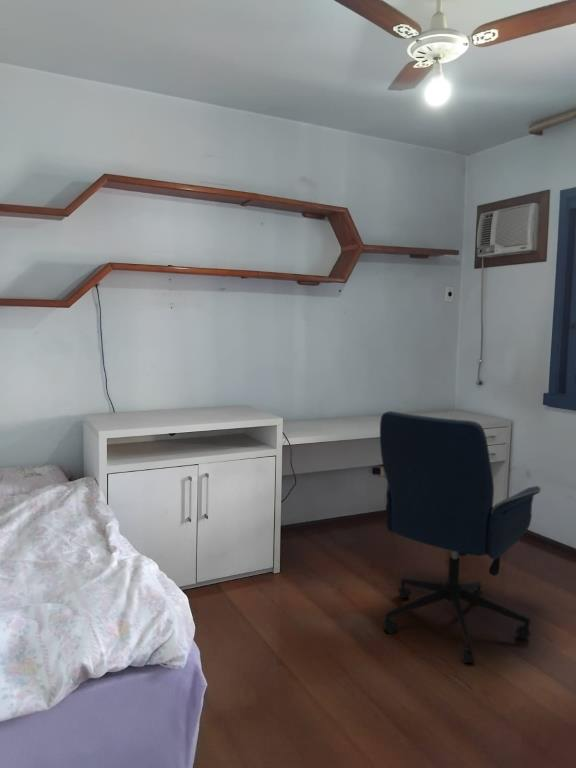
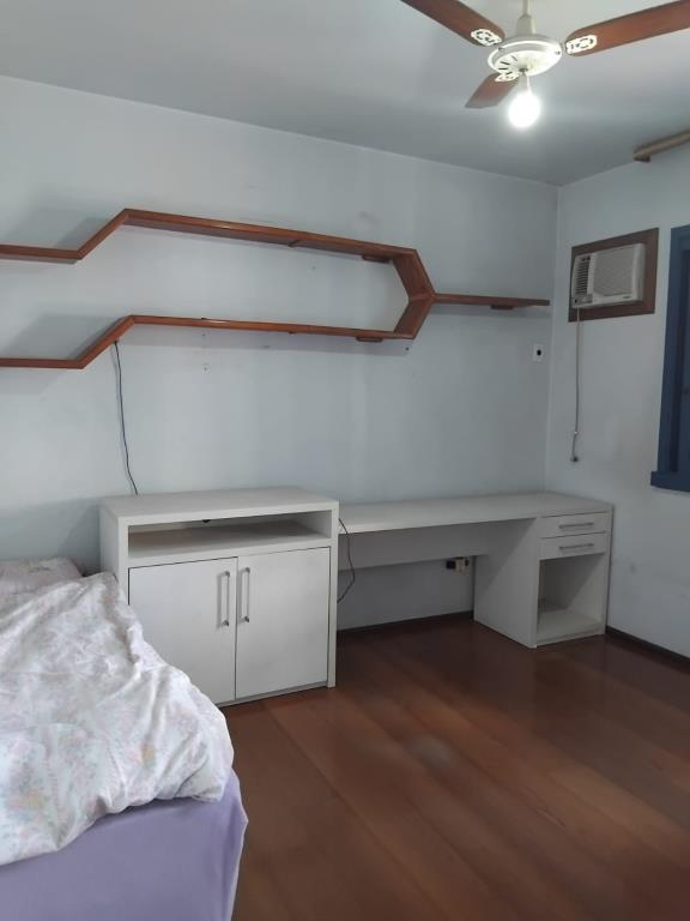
- office chair [379,410,542,664]
